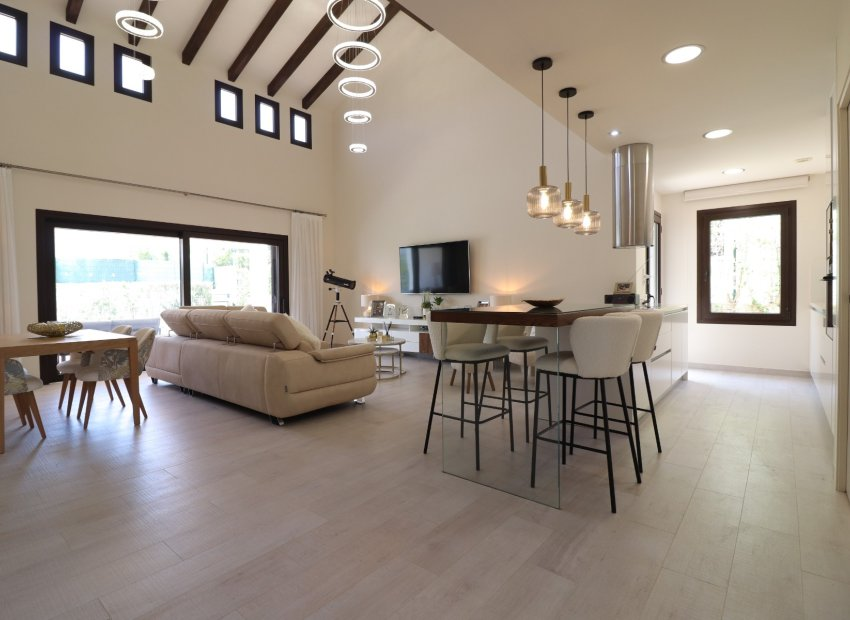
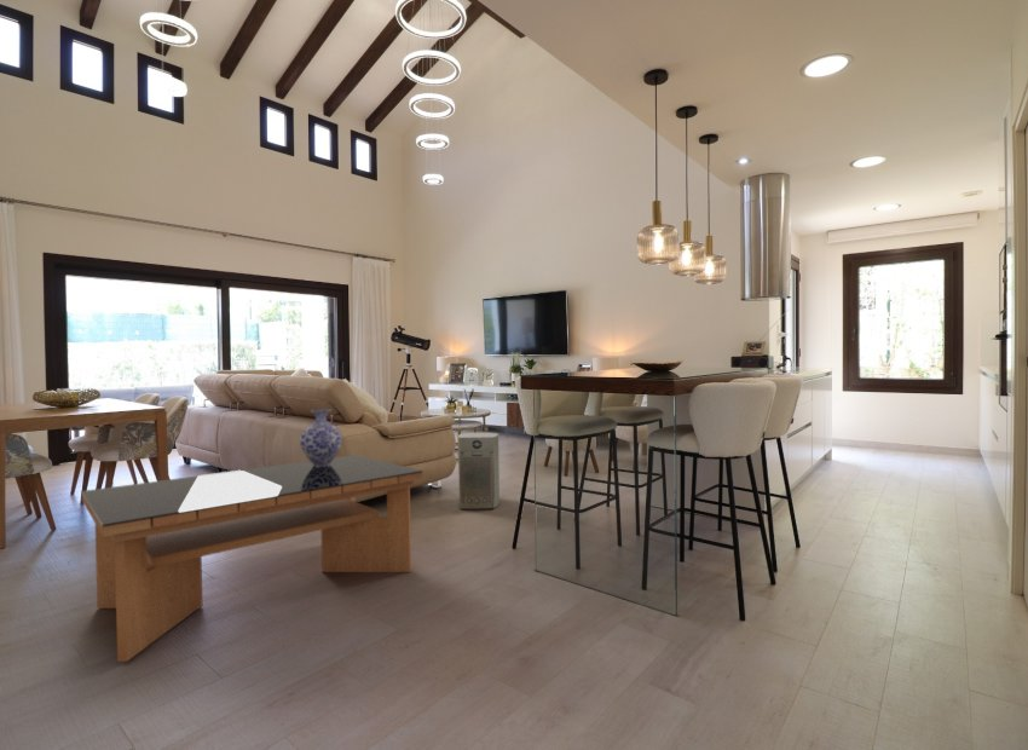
+ vase [299,408,343,467]
+ fan [457,432,501,510]
+ coffee table [80,454,423,663]
